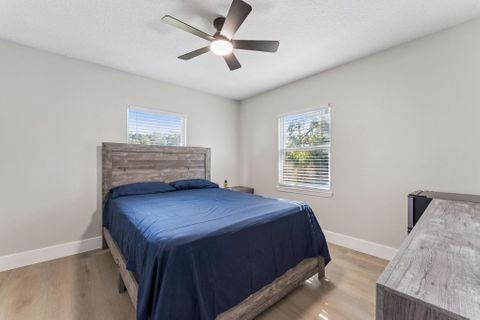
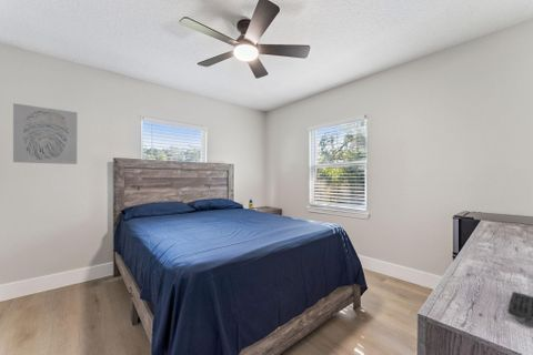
+ wall art [12,102,78,165]
+ remote control [506,291,533,323]
